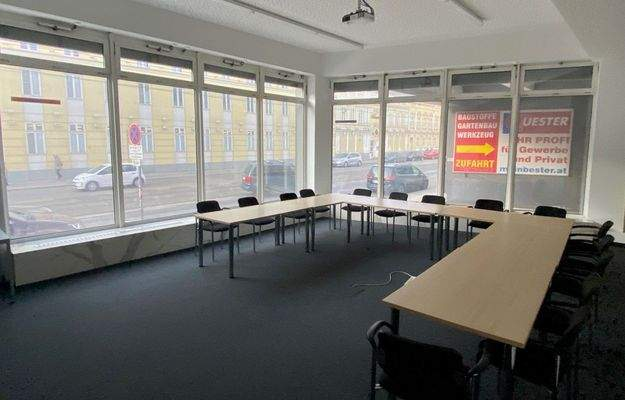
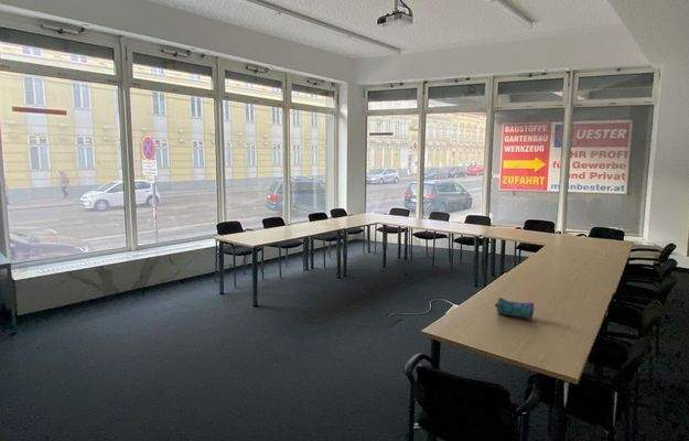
+ pencil case [494,297,535,320]
